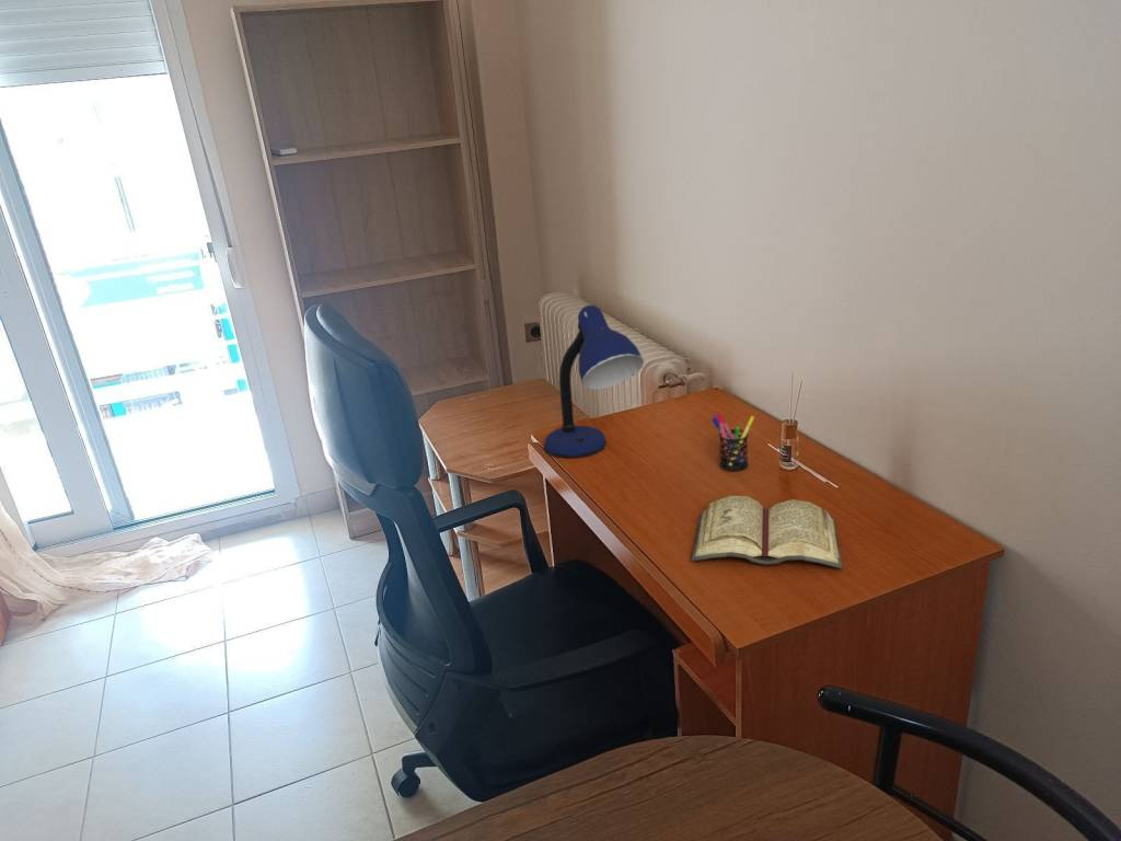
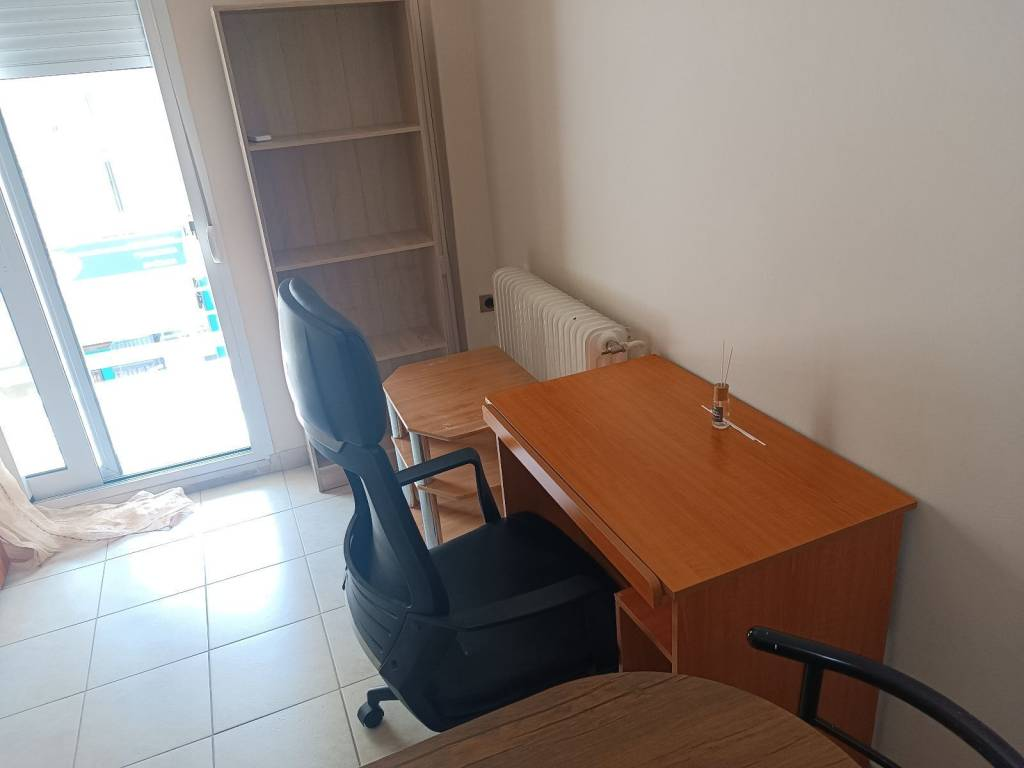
- pen holder [710,411,755,472]
- desk lamp [543,304,645,459]
- diary [691,495,843,569]
